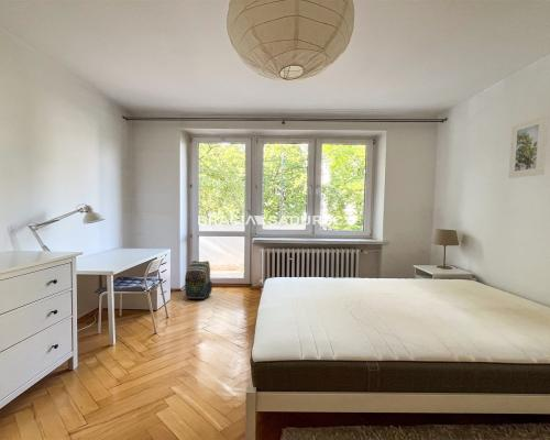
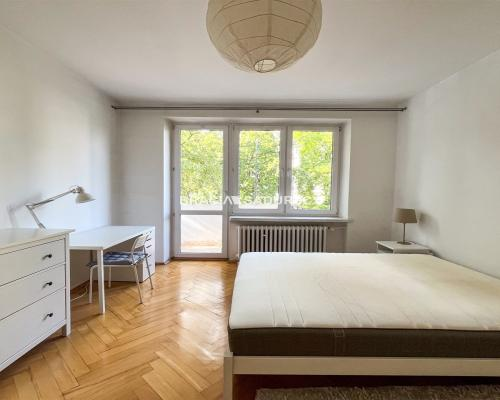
- backpack [184,260,213,300]
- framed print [507,113,549,179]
